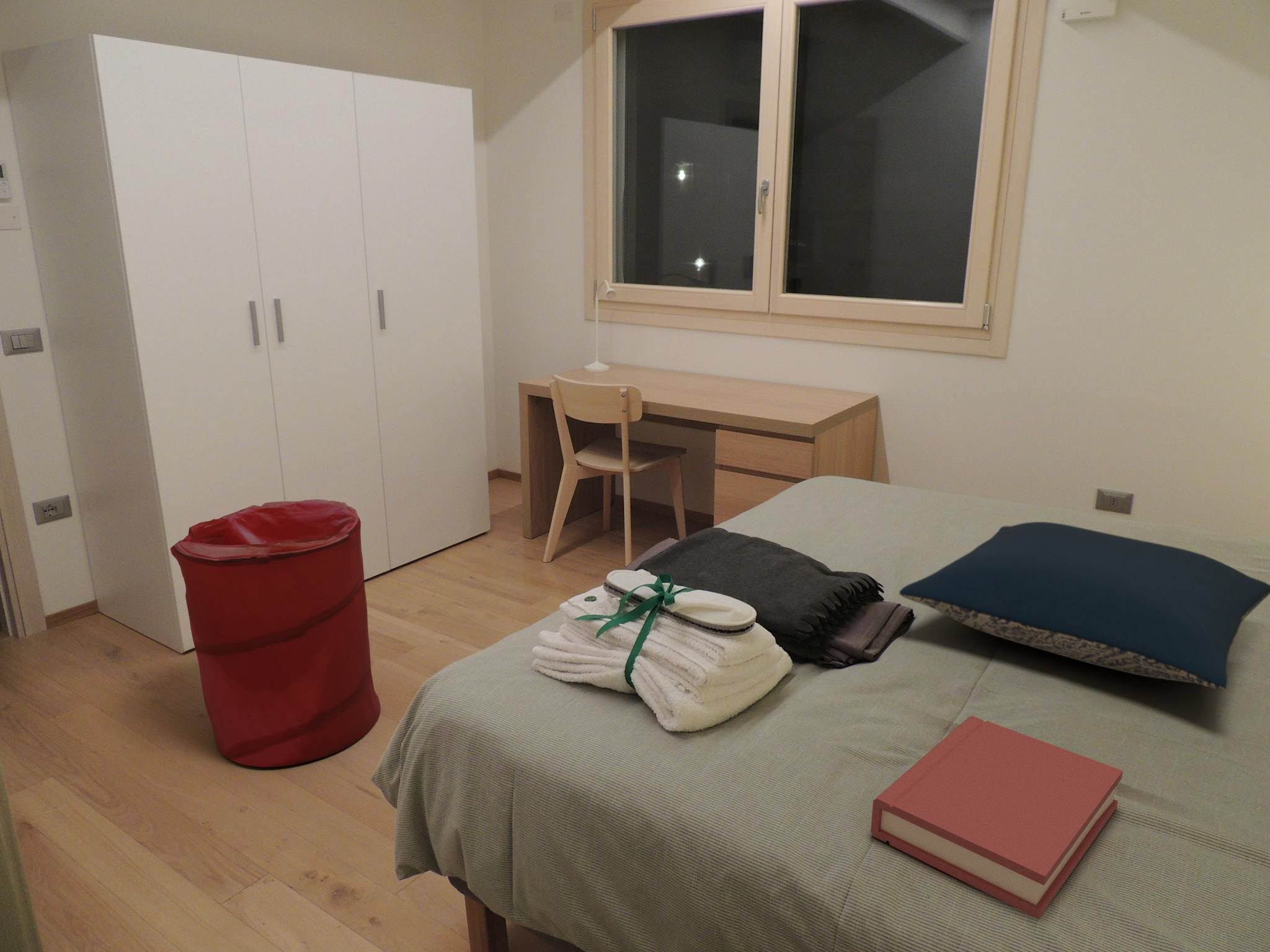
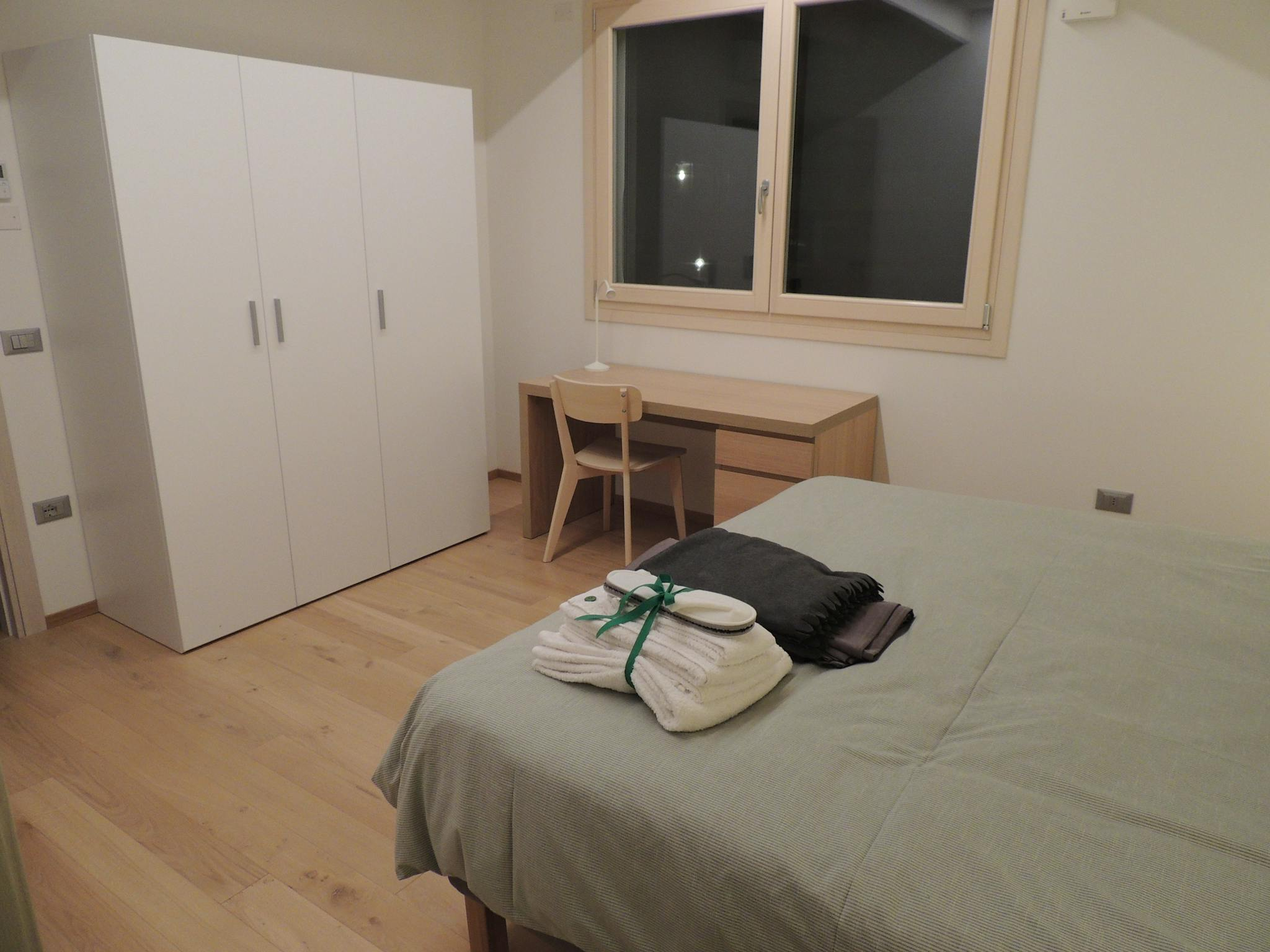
- pillow [899,521,1270,690]
- laundry hamper [170,499,381,768]
- hardback book [870,715,1124,920]
